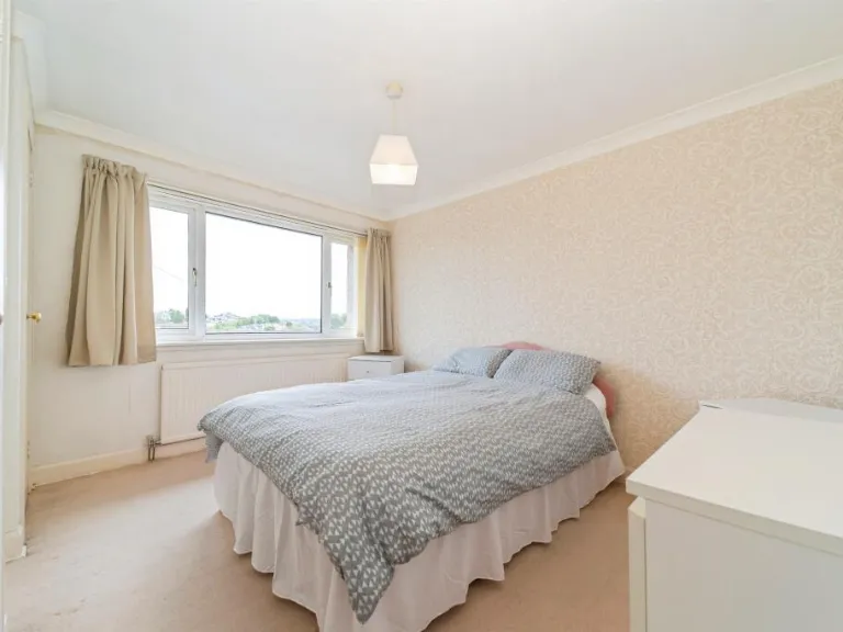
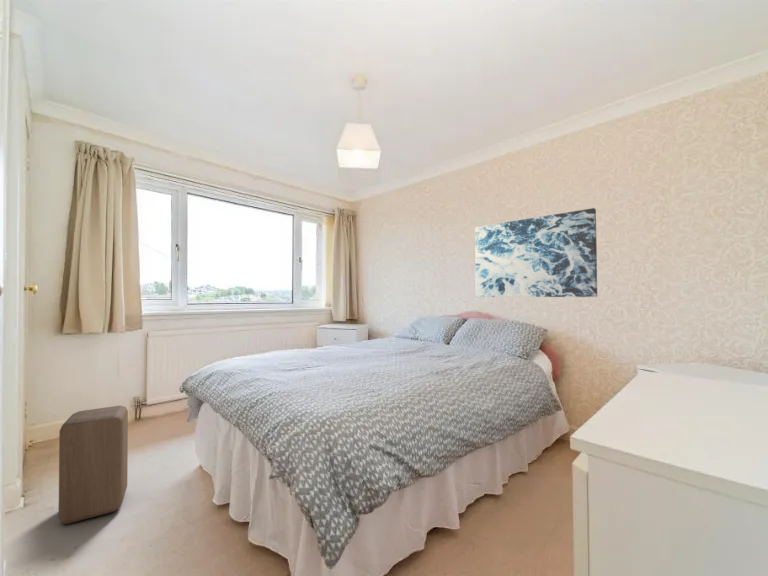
+ wall art [474,207,598,298]
+ stool [57,405,129,525]
